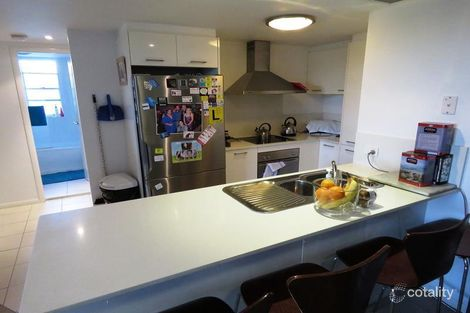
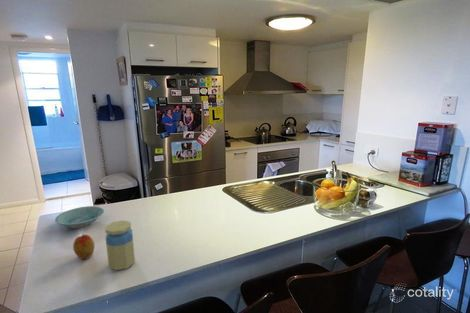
+ apple [72,232,95,260]
+ bowl [54,205,105,229]
+ jar [104,219,136,271]
